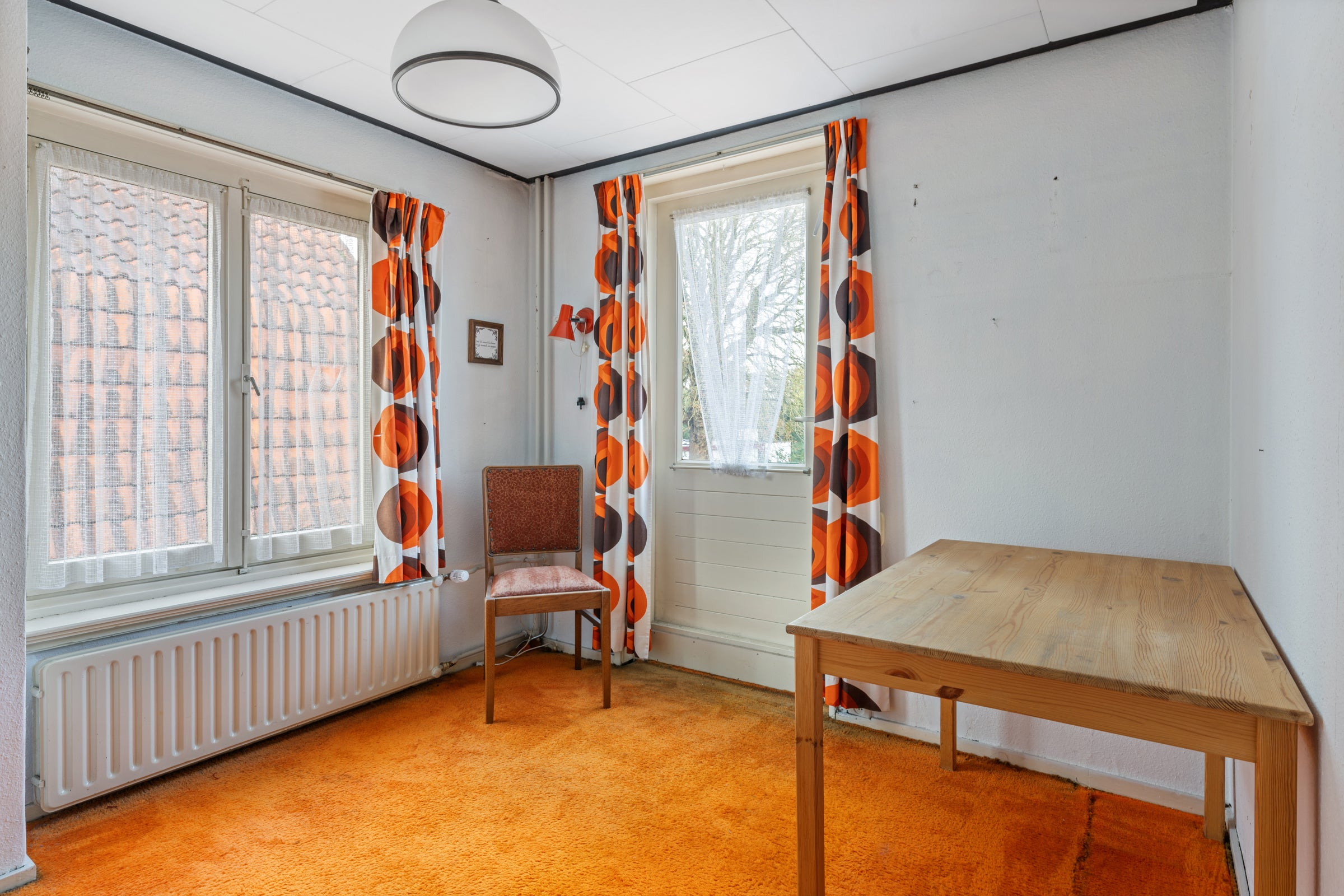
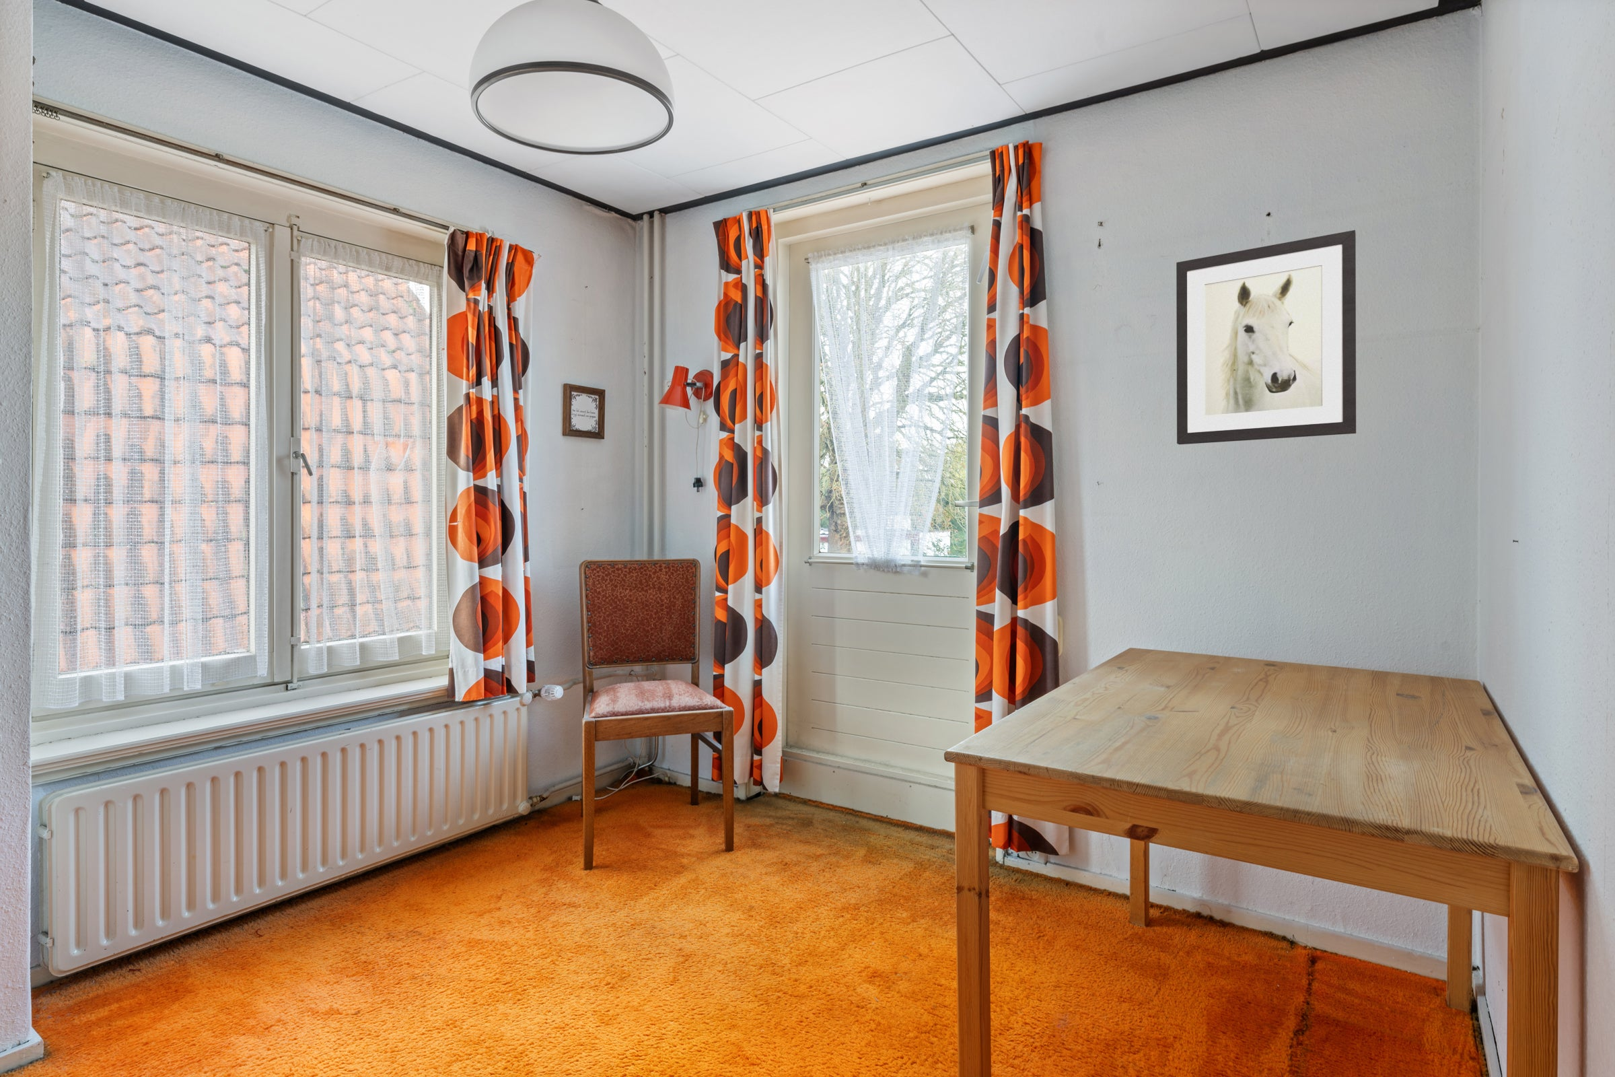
+ wall art [1175,230,1357,445]
